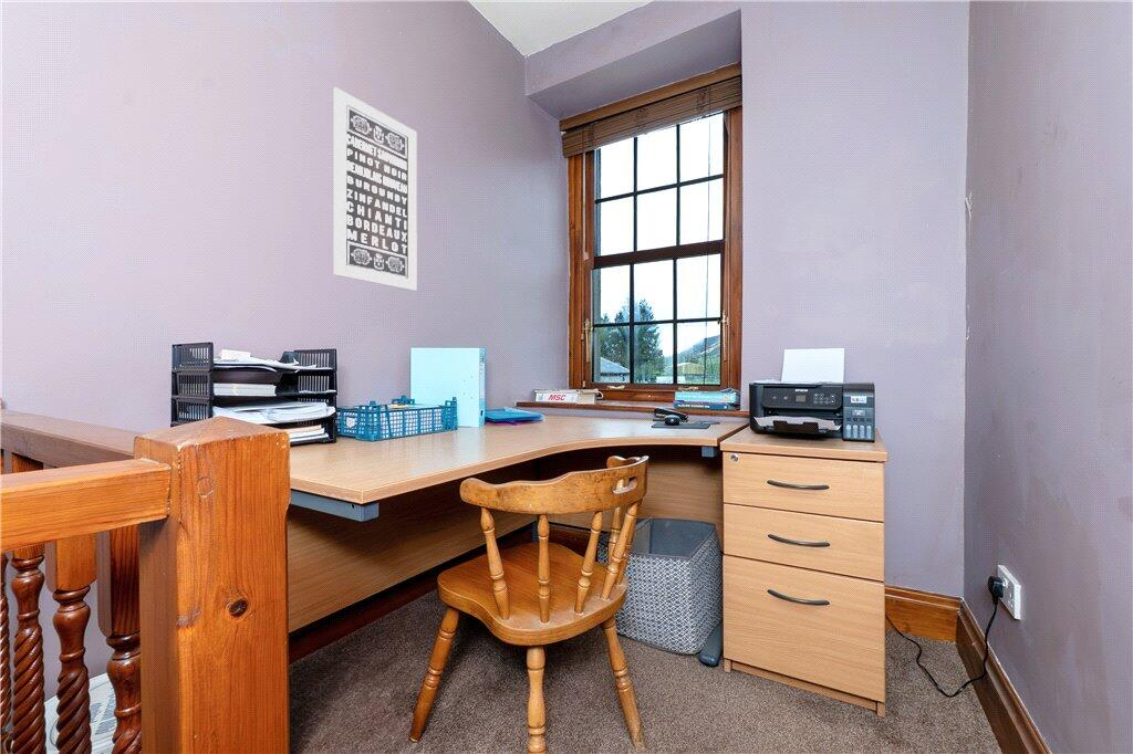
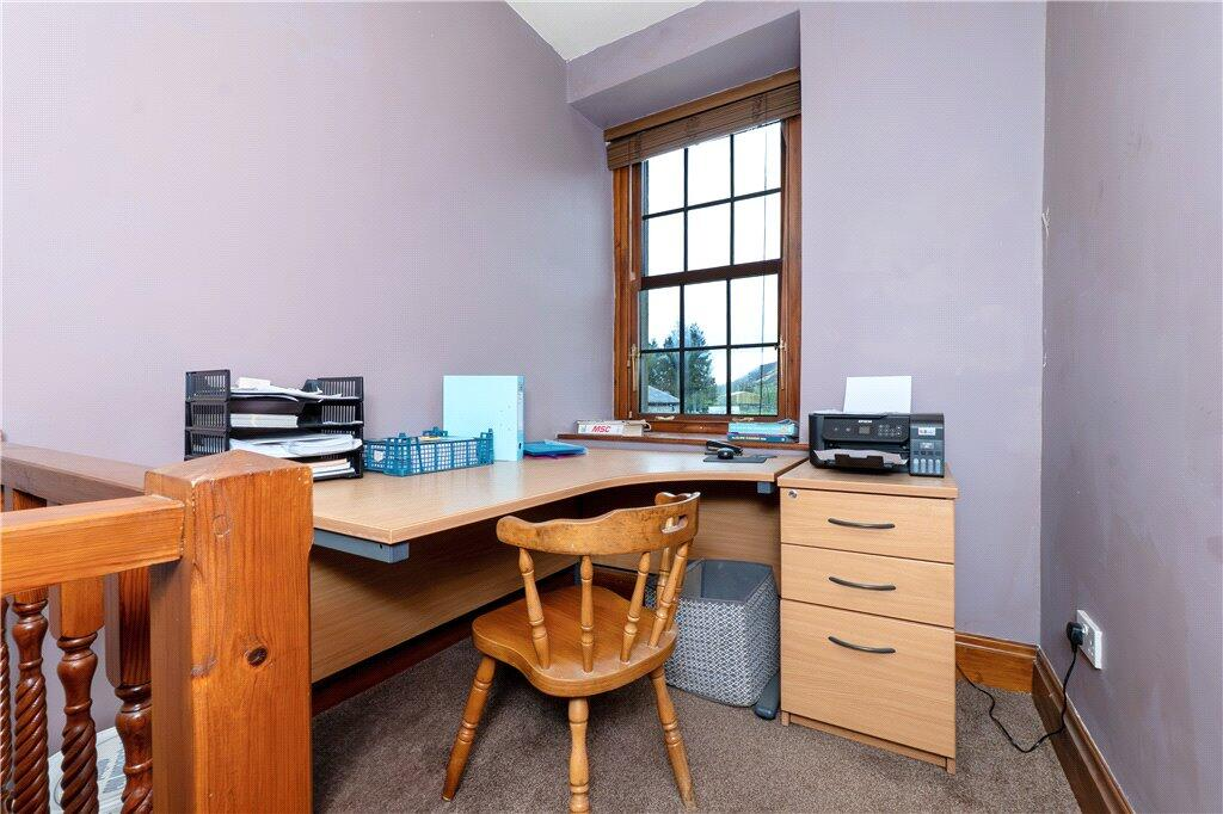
- wall art [333,86,418,291]
